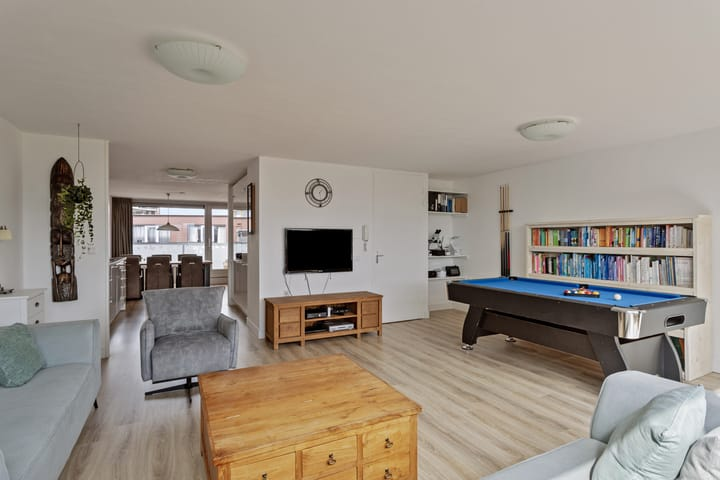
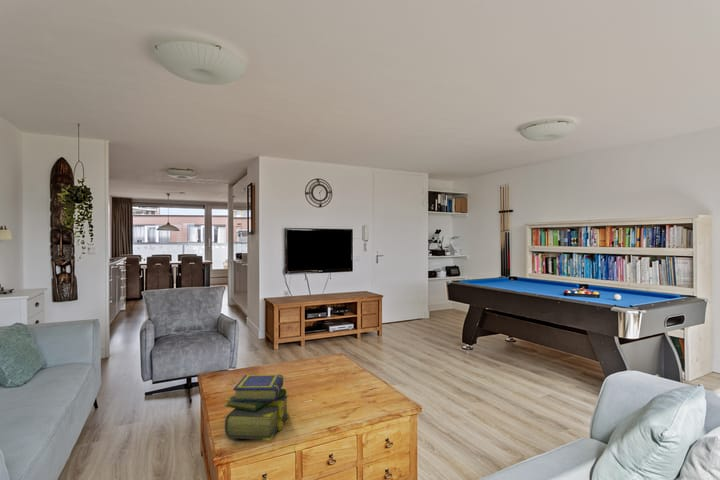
+ stack of books [223,374,290,441]
